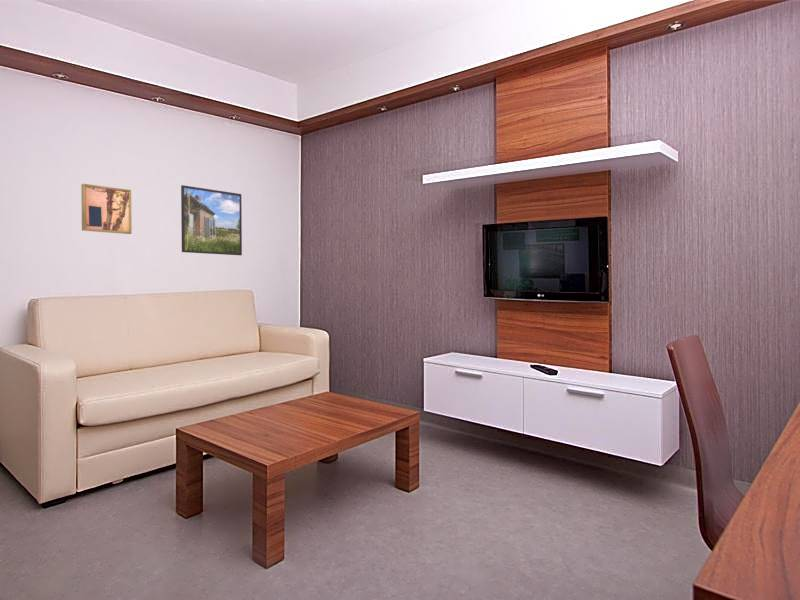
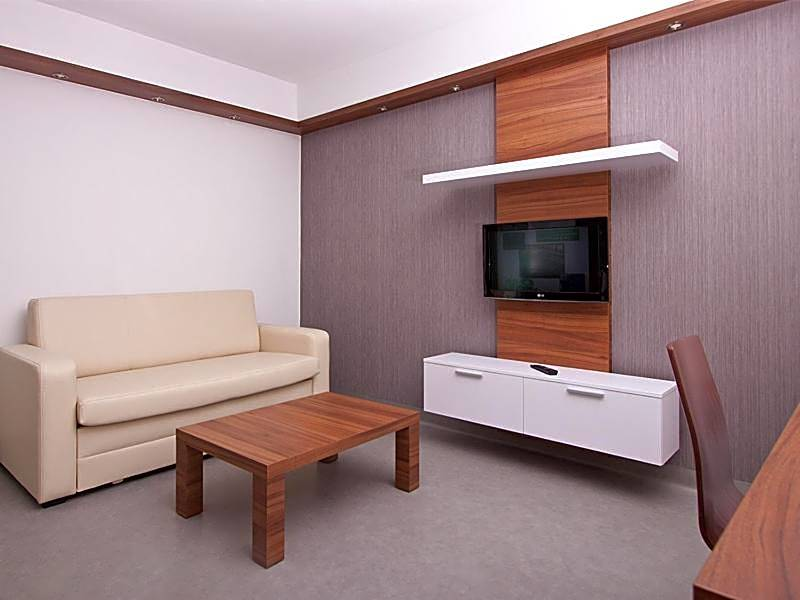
- wall art [80,183,133,235]
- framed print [180,184,243,256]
